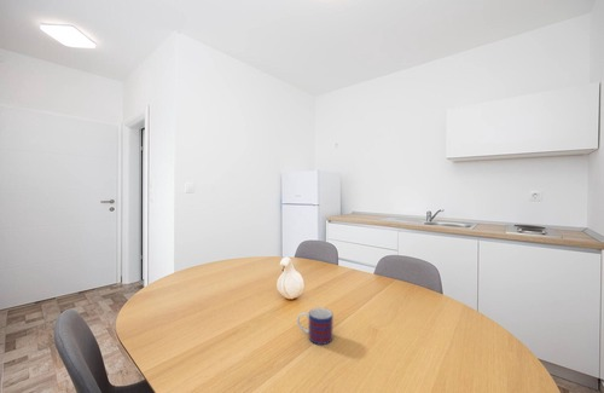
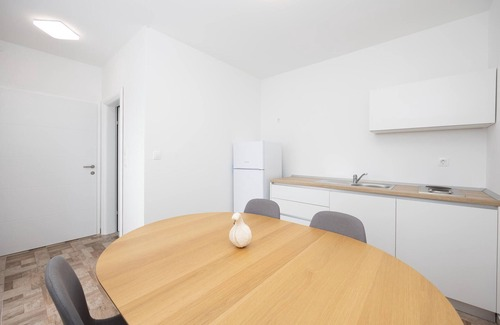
- mug [296,307,335,346]
